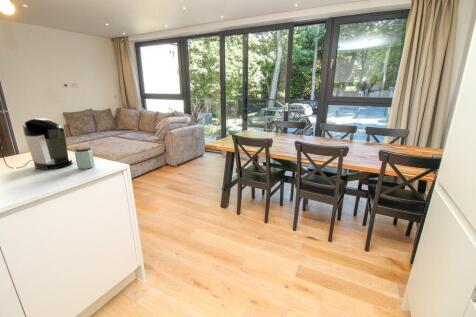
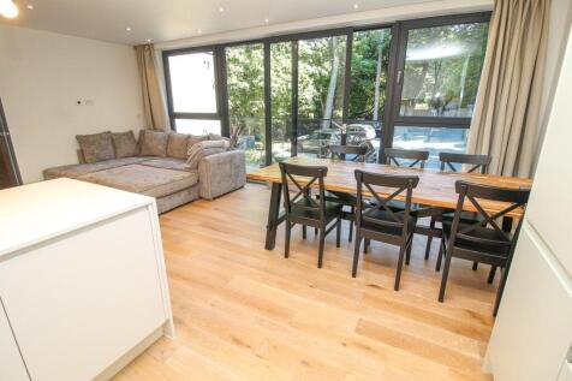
- coffee maker [0,117,73,171]
- peanut butter [74,146,96,170]
